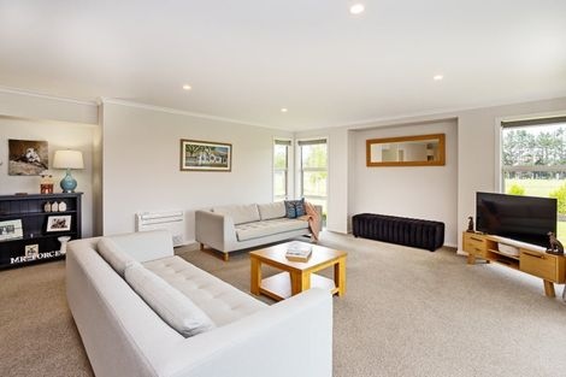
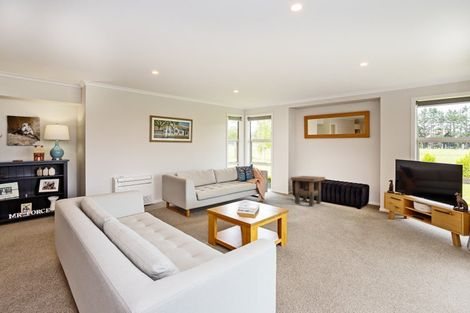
+ side table [290,175,326,207]
